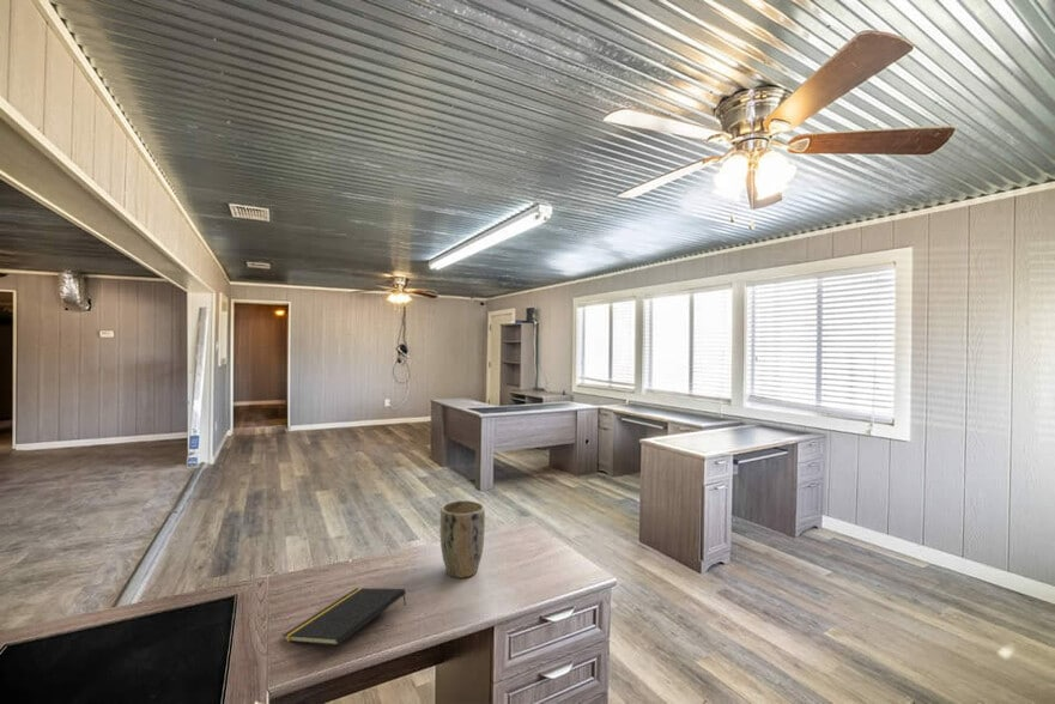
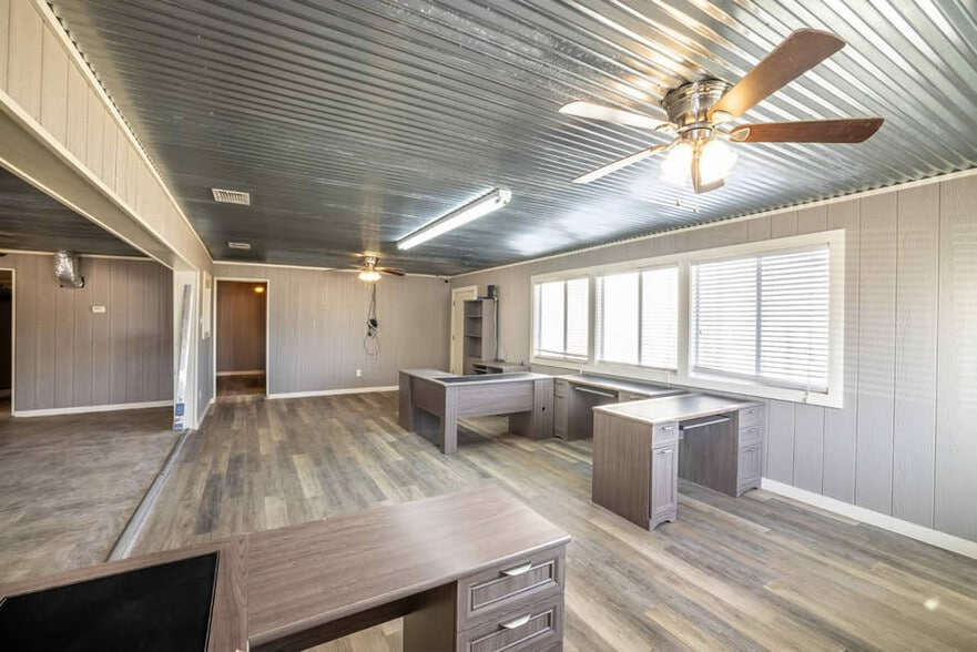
- notepad [281,587,407,647]
- plant pot [439,499,486,579]
